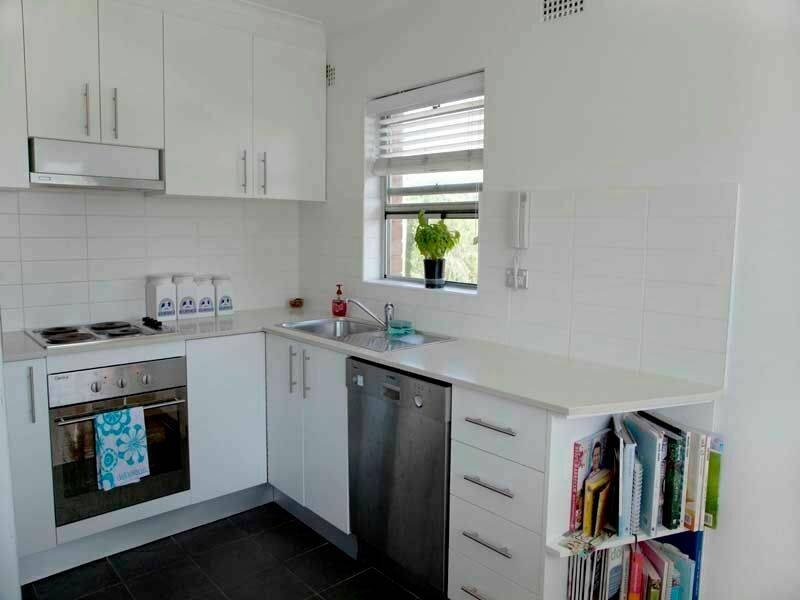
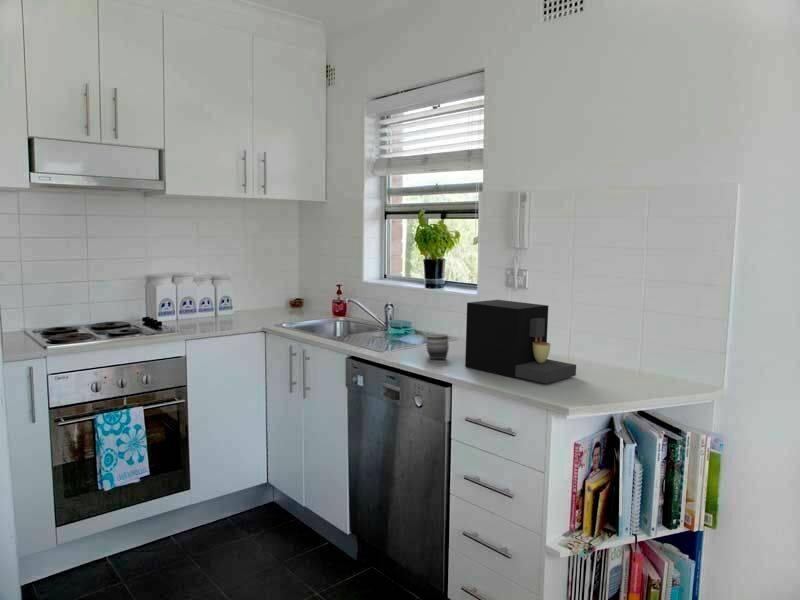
+ coffee maker [464,299,577,384]
+ mug [425,332,450,360]
